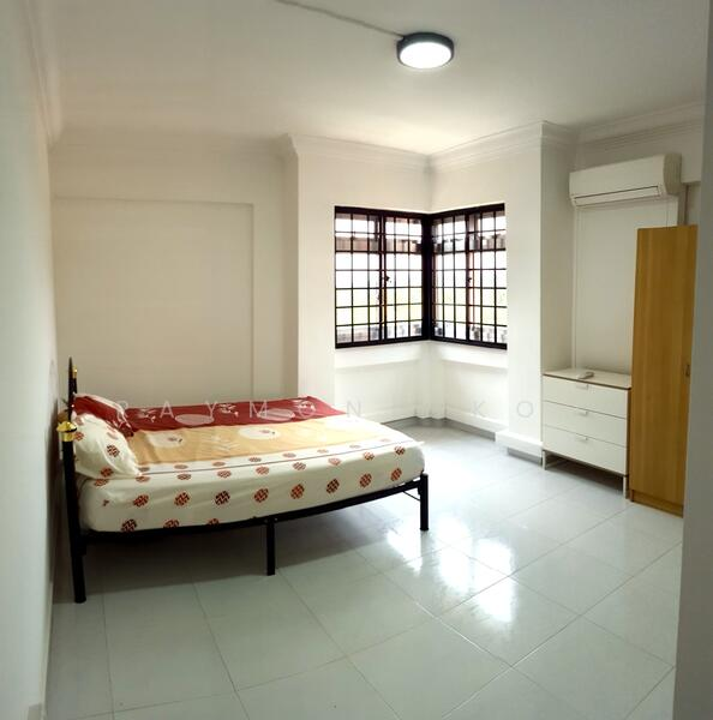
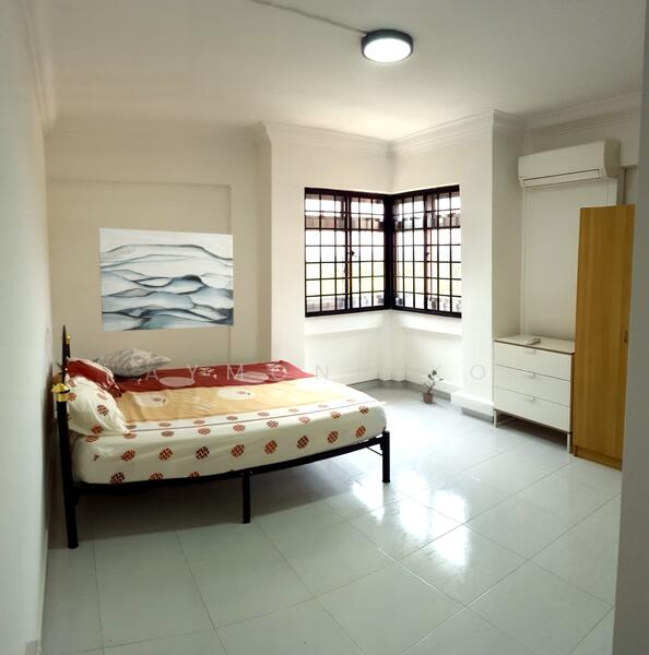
+ wall art [97,227,235,333]
+ potted plant [415,369,445,404]
+ decorative pillow [91,347,174,378]
